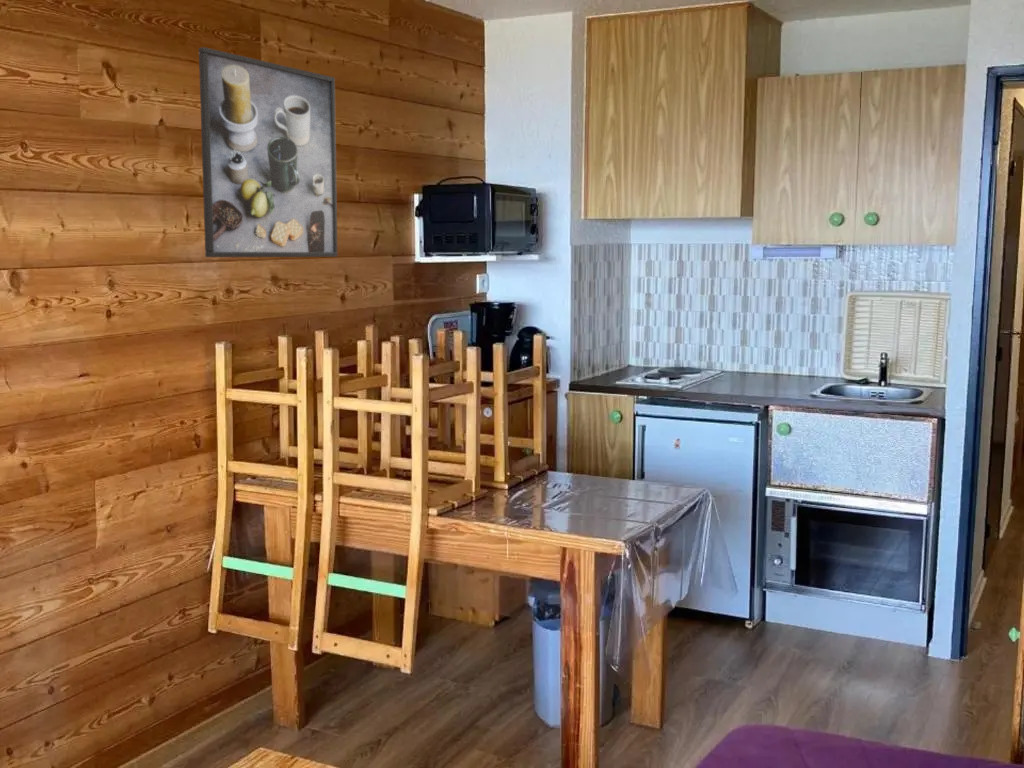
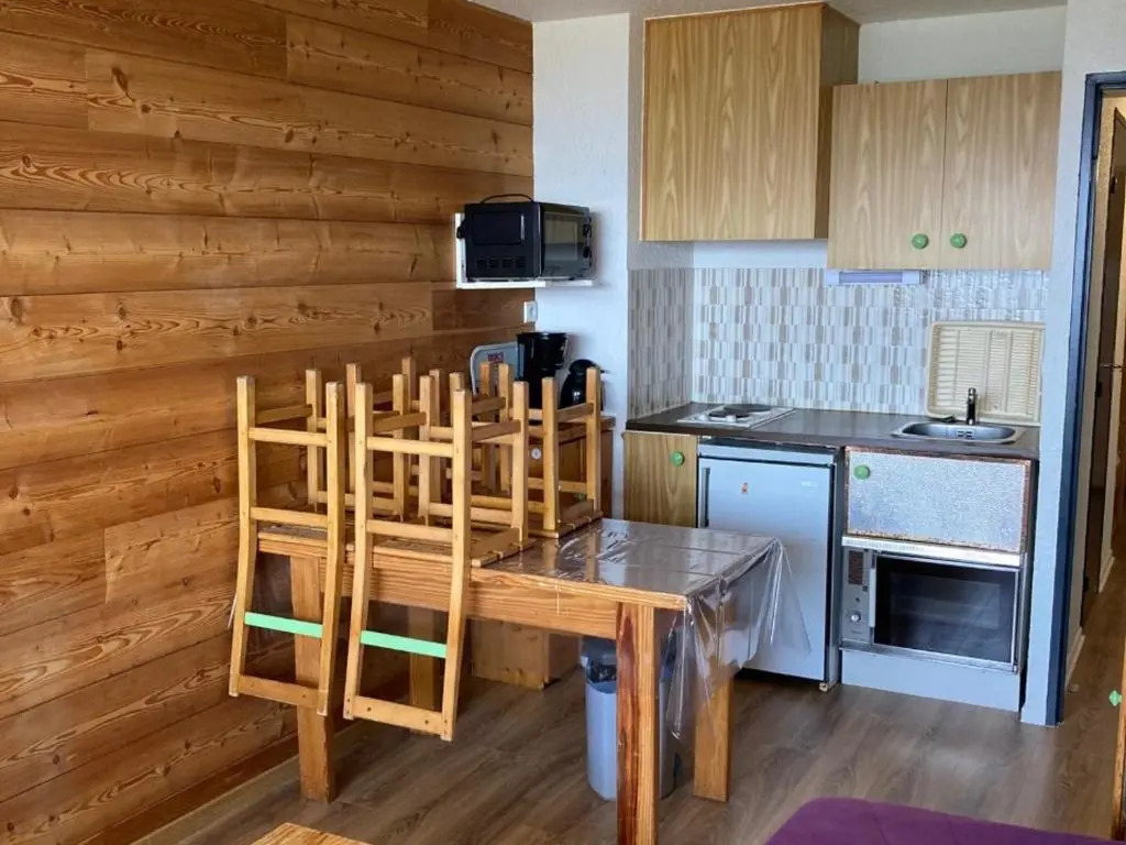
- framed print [198,46,339,258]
